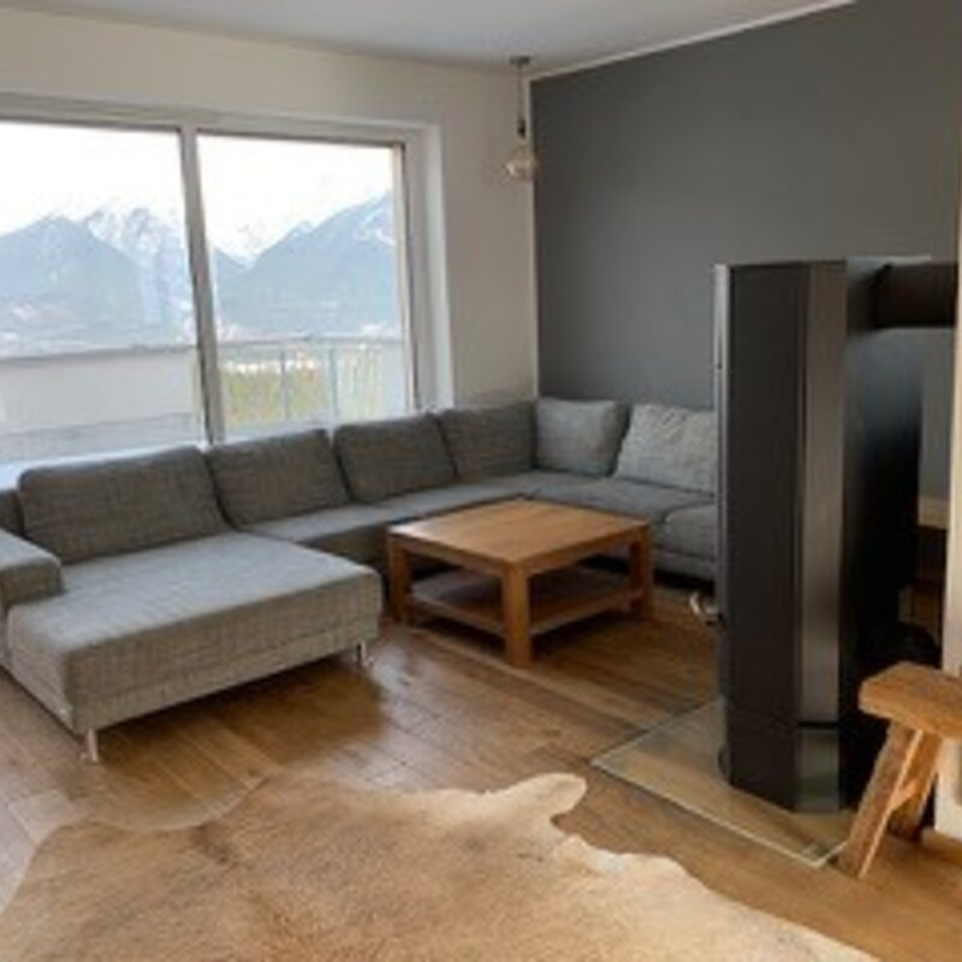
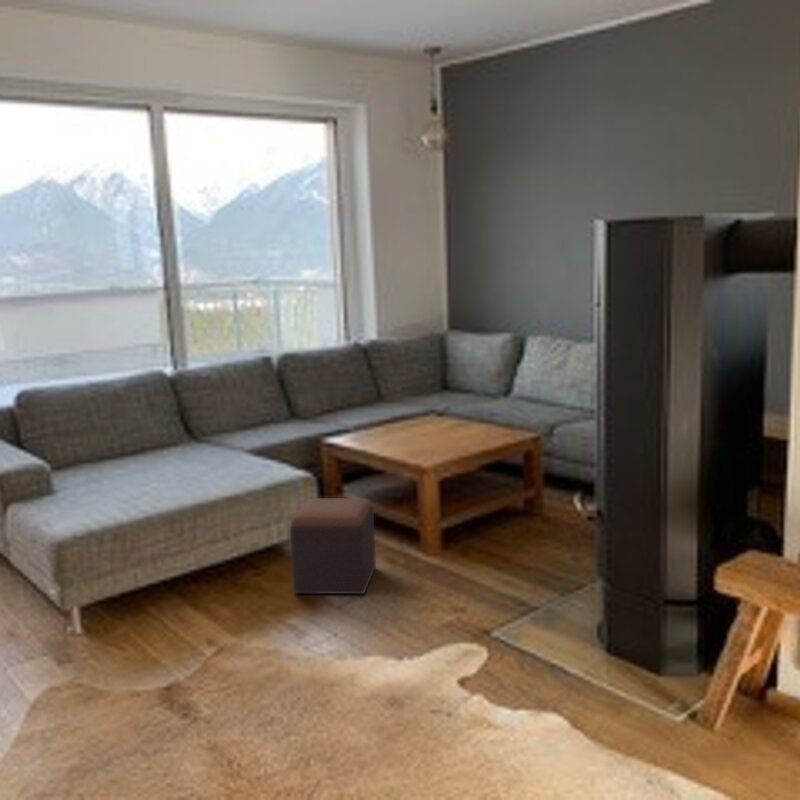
+ footstool [289,497,377,595]
